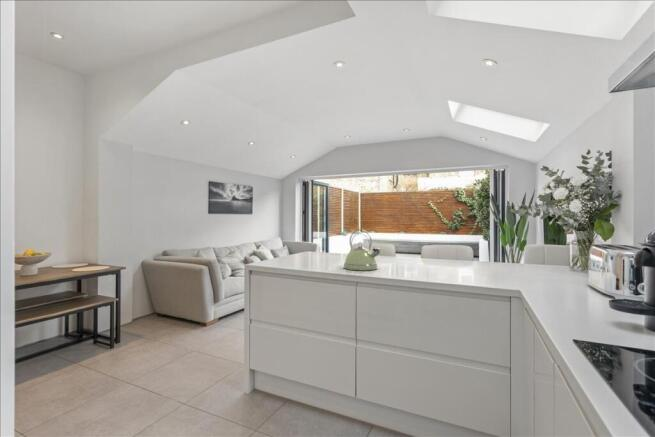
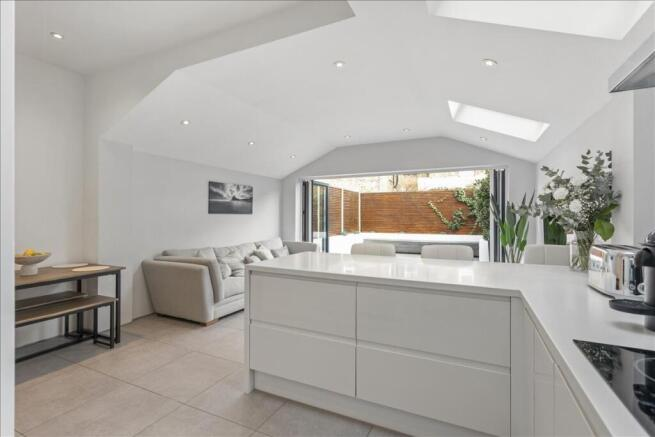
- kettle [342,228,382,272]
